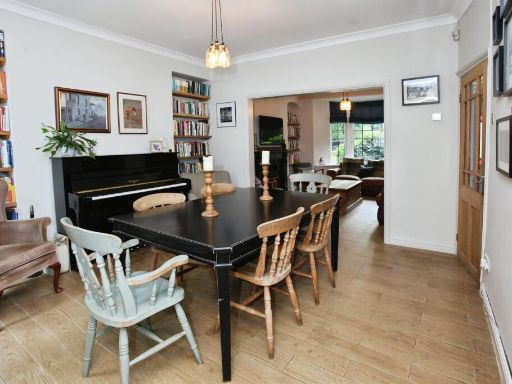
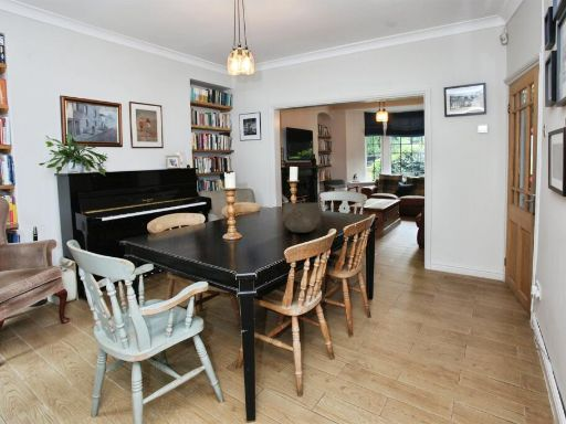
+ bowl [280,202,323,234]
